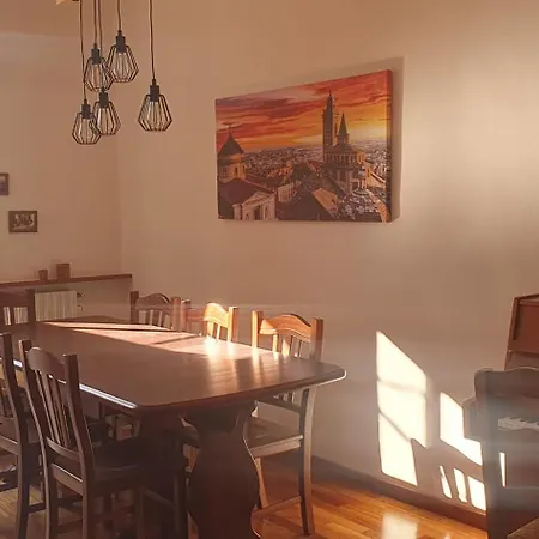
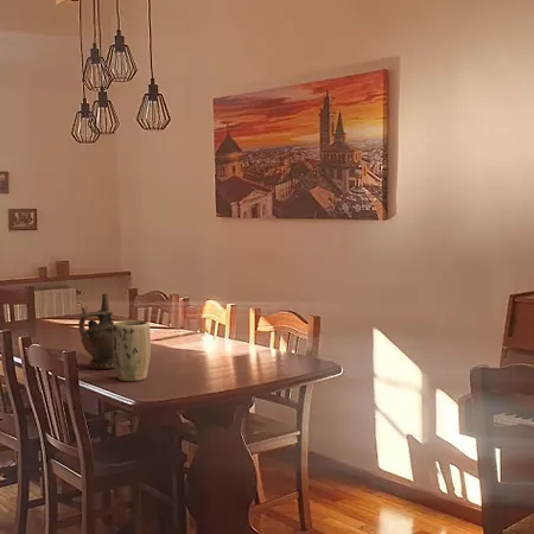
+ ceremonial vessel [77,292,115,370]
+ plant pot [113,319,152,382]
